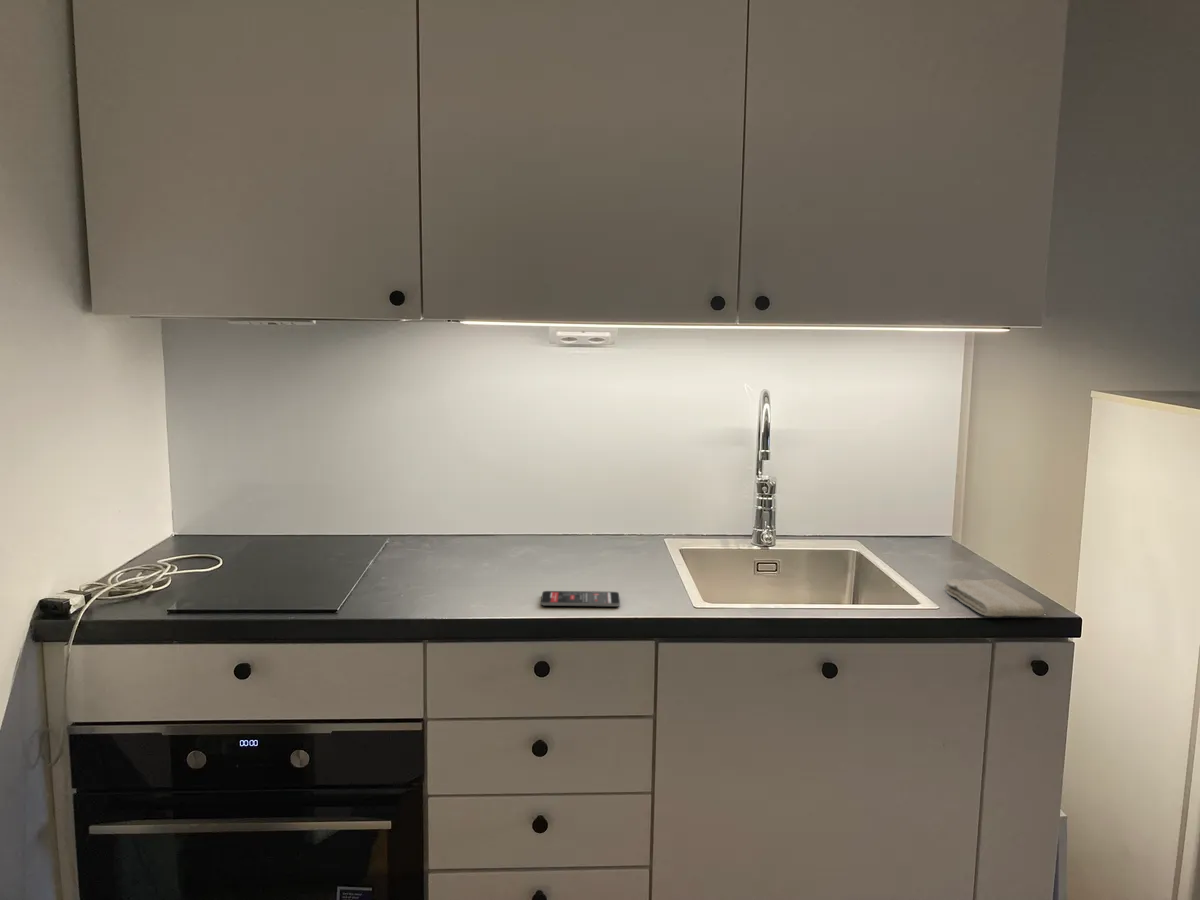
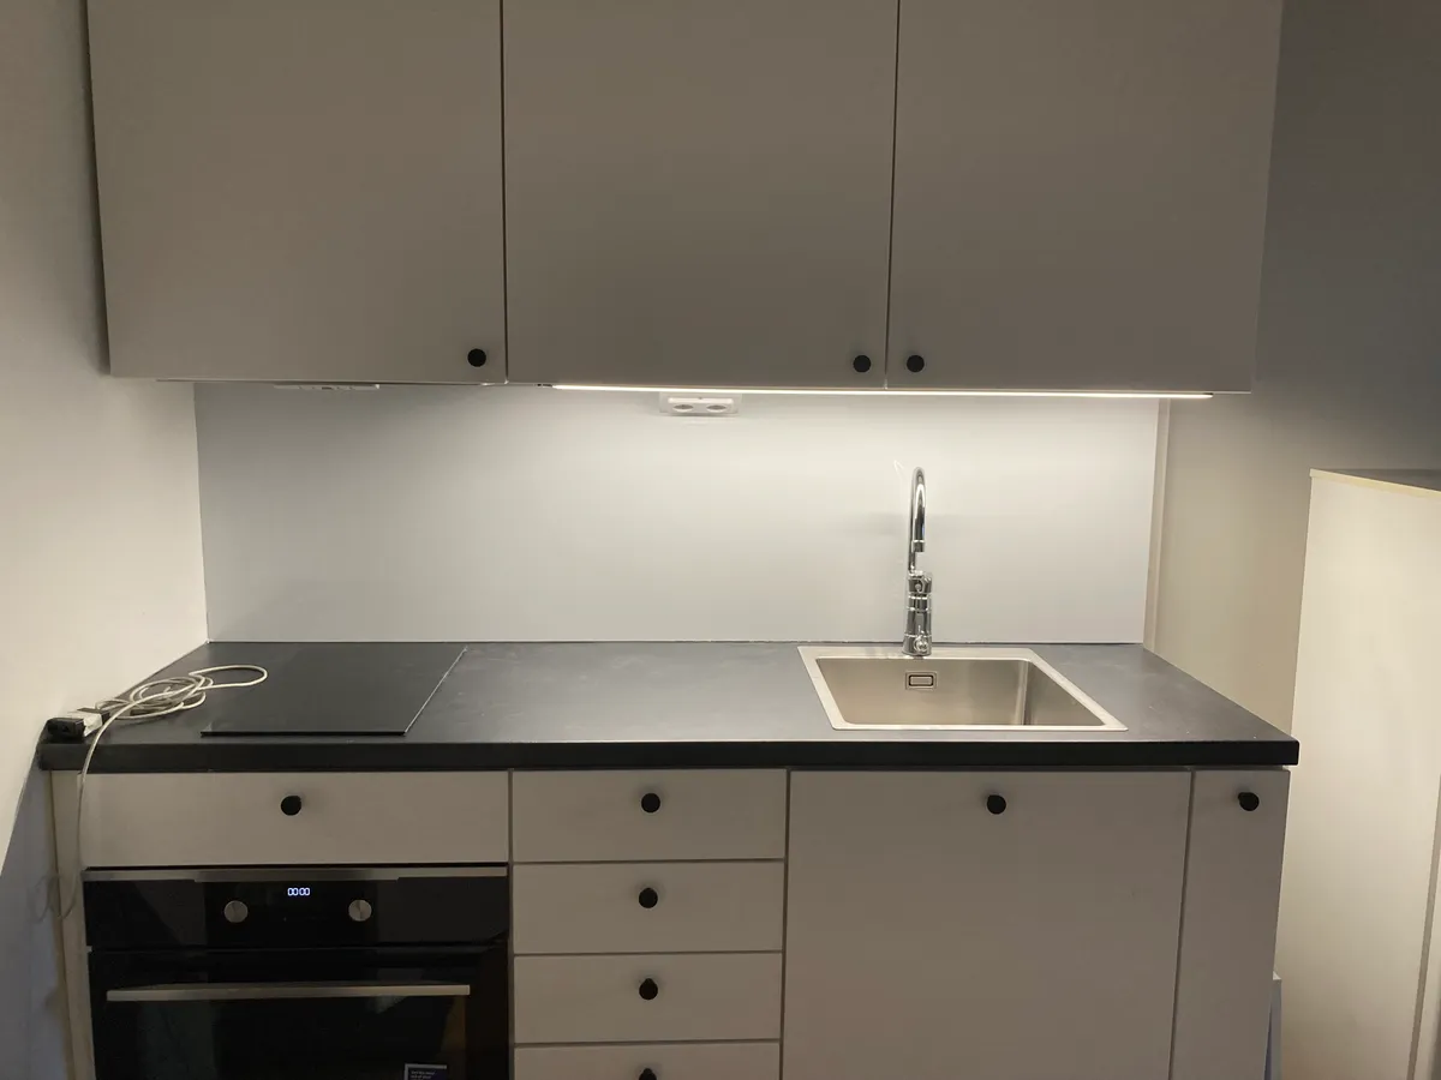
- smartphone [540,590,621,608]
- washcloth [943,578,1046,618]
